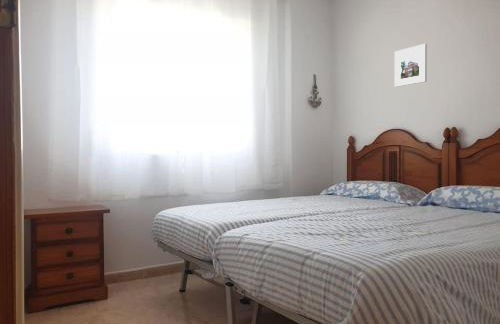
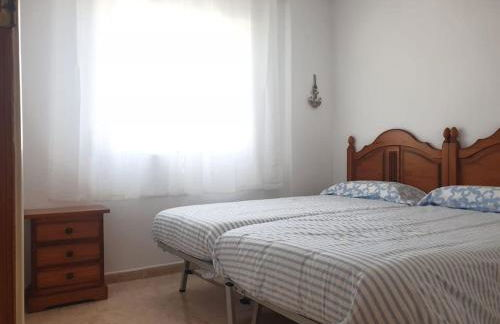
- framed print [394,43,428,88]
